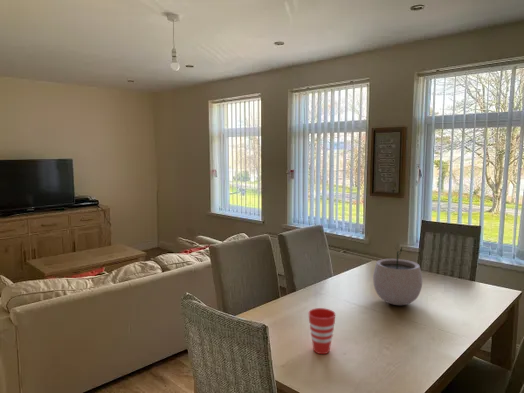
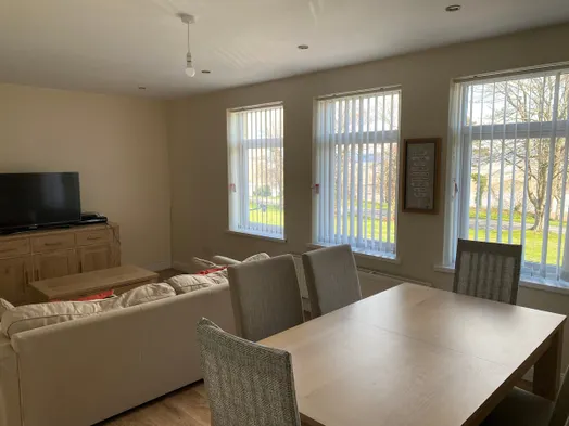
- cup [308,307,336,355]
- plant pot [372,245,423,306]
